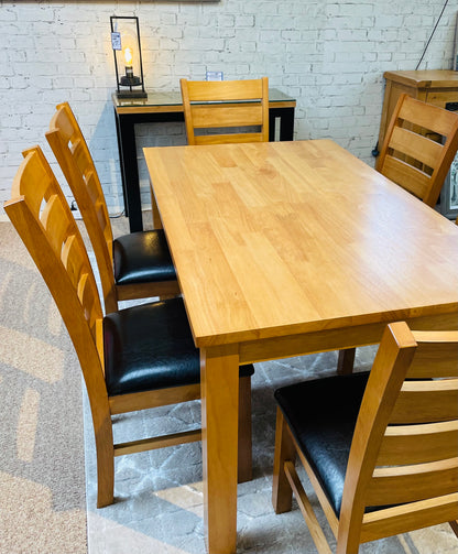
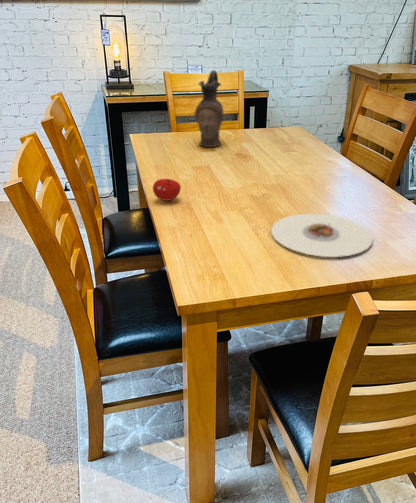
+ ceramic pitcher [194,69,224,148]
+ fruit [152,178,182,202]
+ plate [270,213,374,258]
